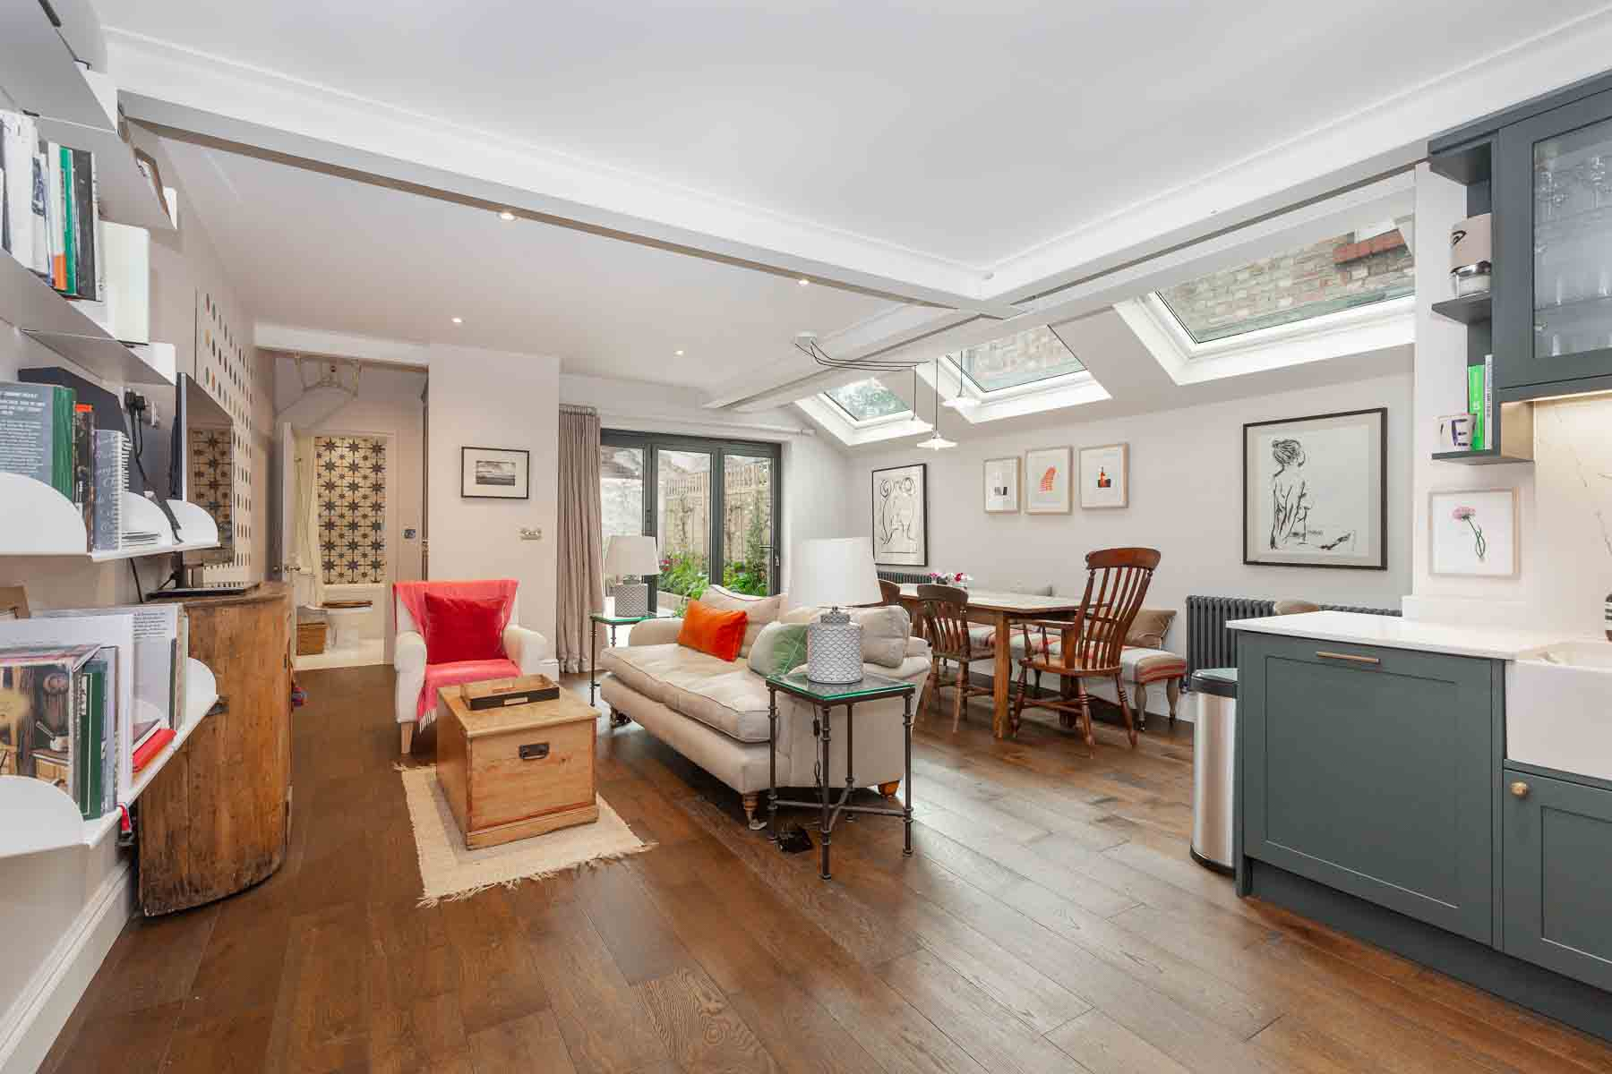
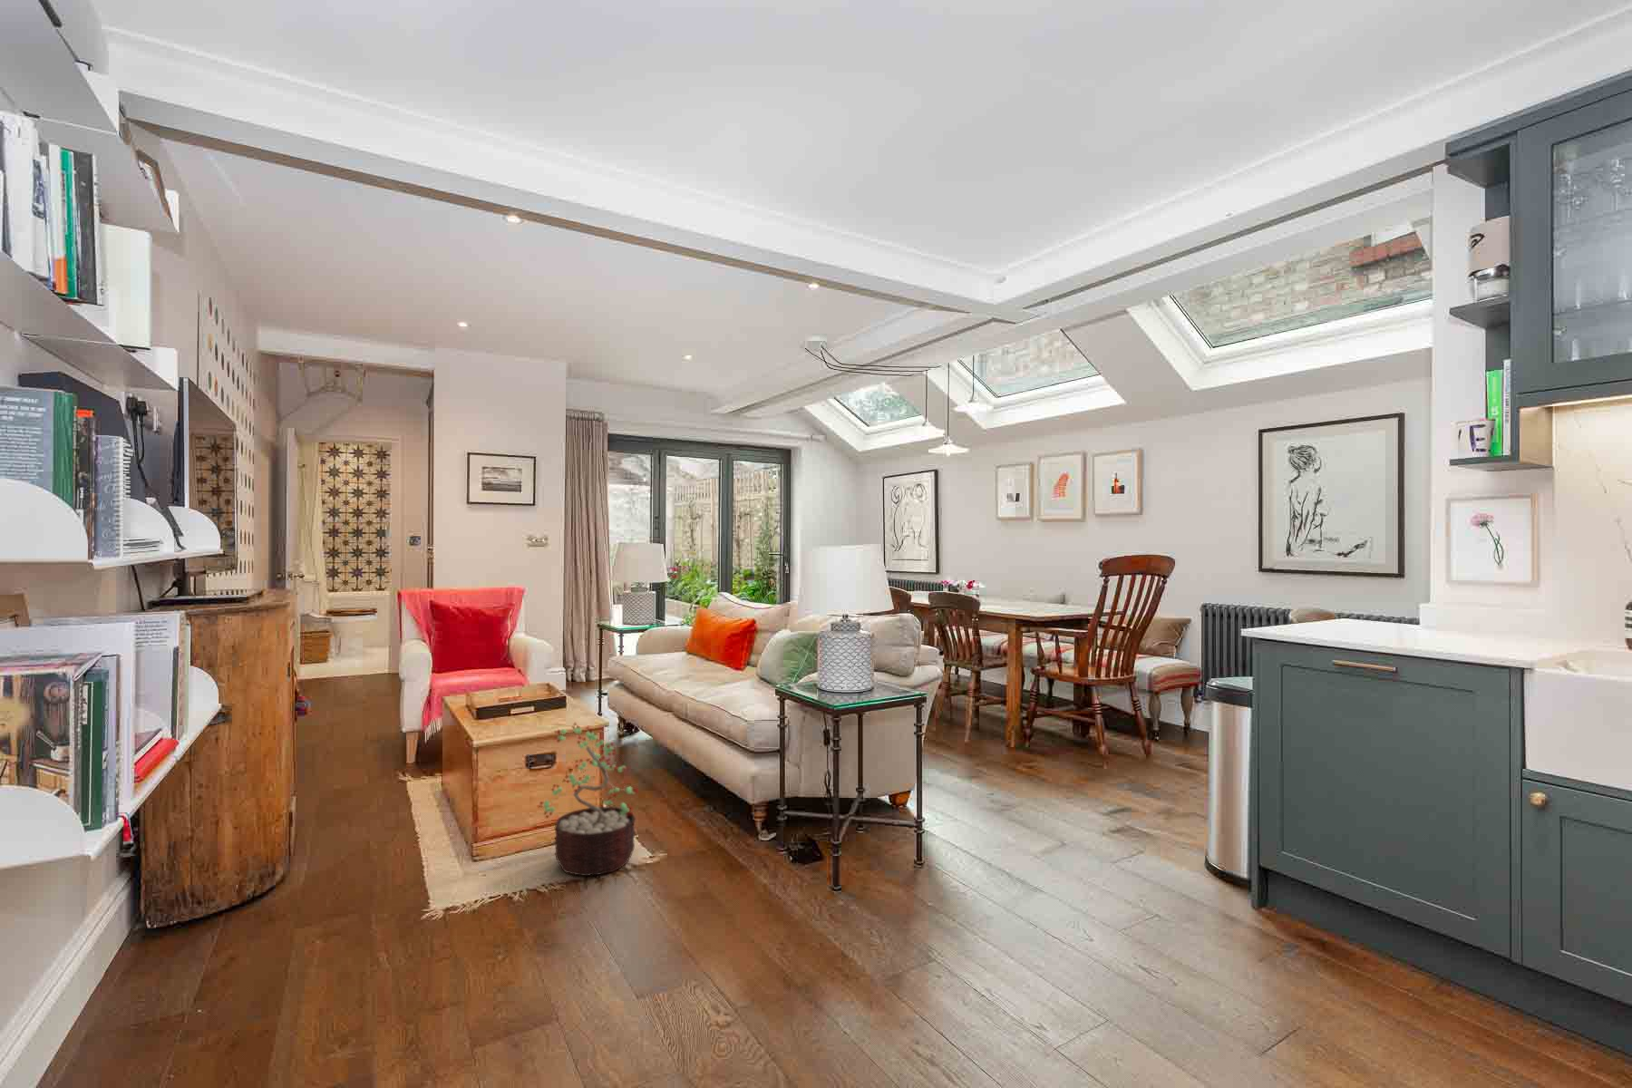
+ decorative plant [536,721,639,877]
